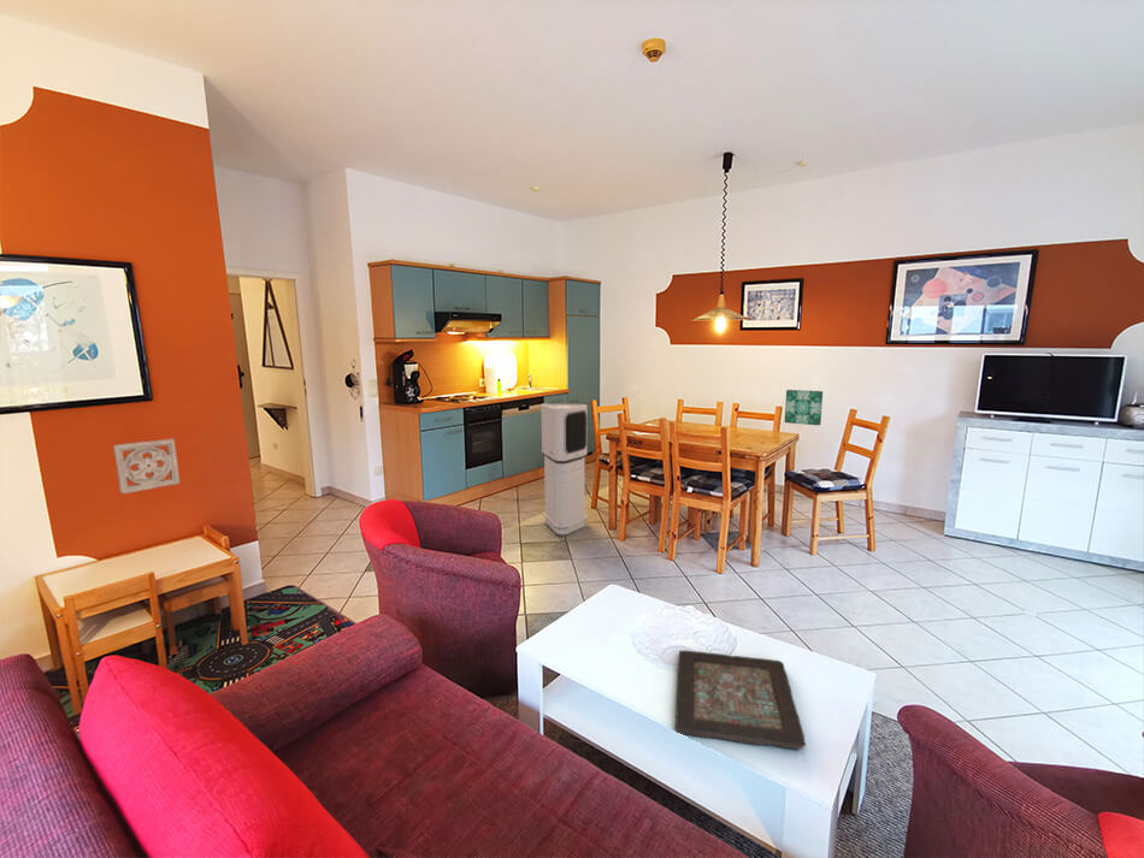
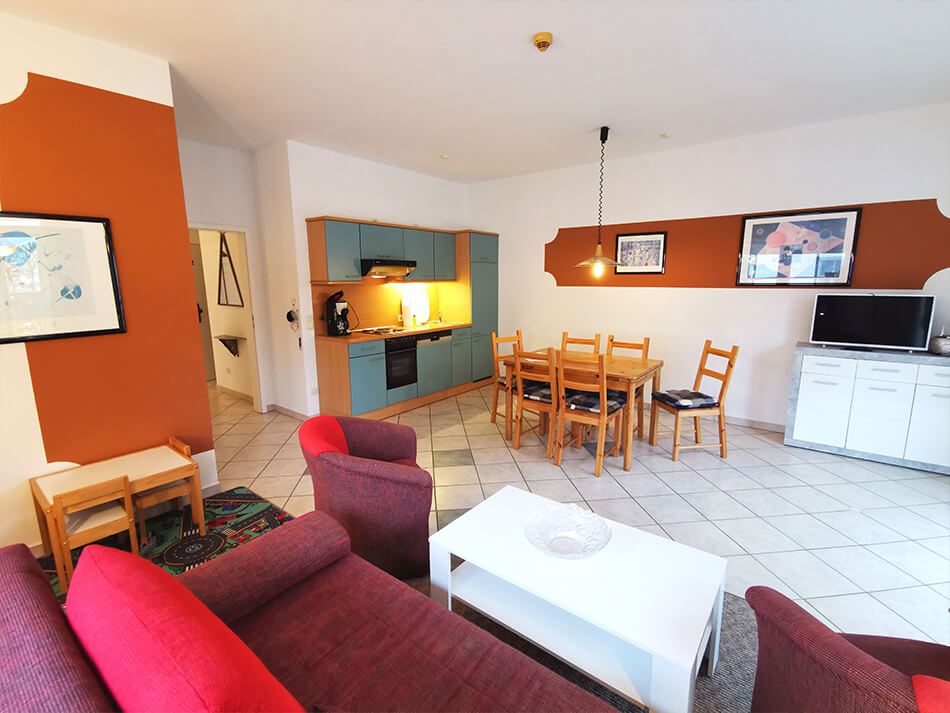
- wall ornament [112,437,181,495]
- wall art [784,389,824,427]
- decorative tray [674,649,807,751]
- air purifier [539,402,589,537]
